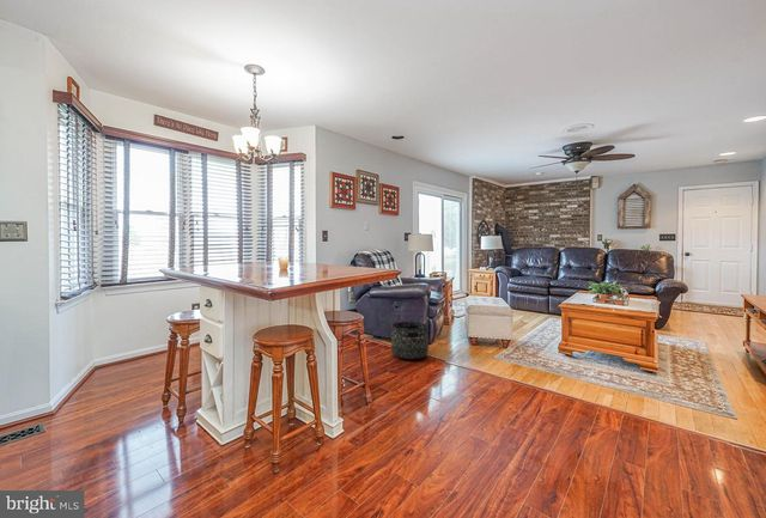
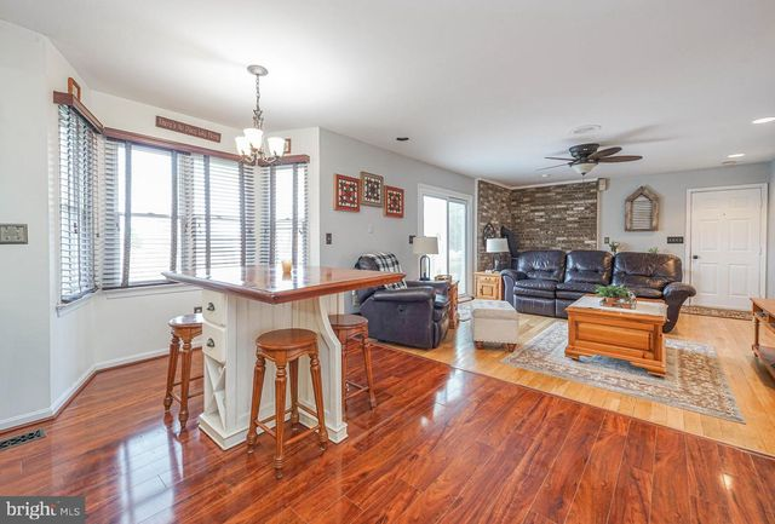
- basket [390,321,430,360]
